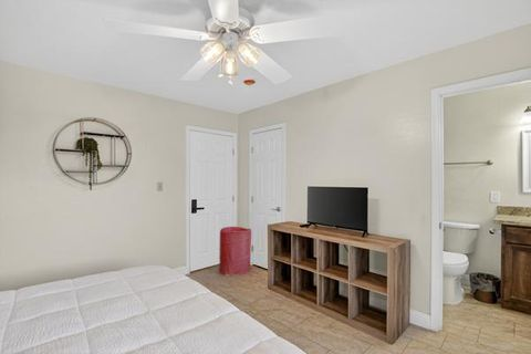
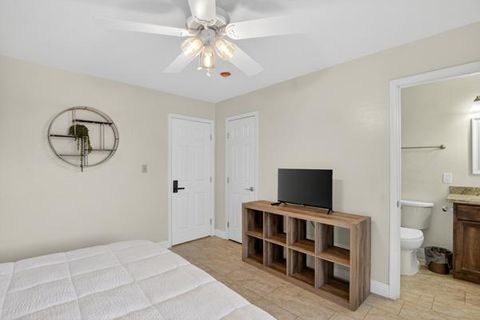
- laundry hamper [218,226,252,277]
